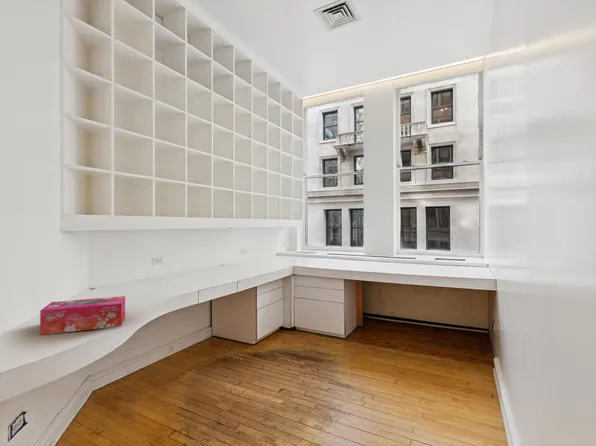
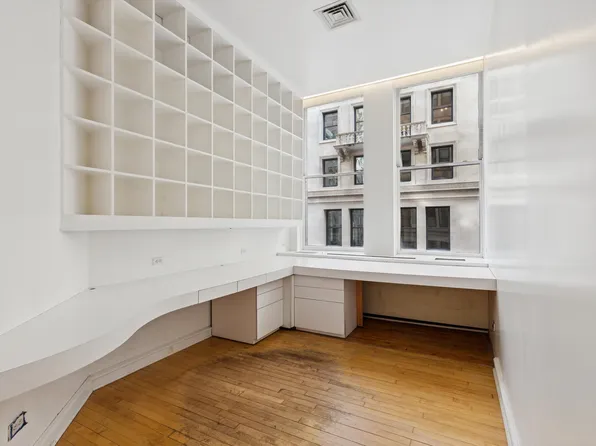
- tissue box [39,295,126,336]
